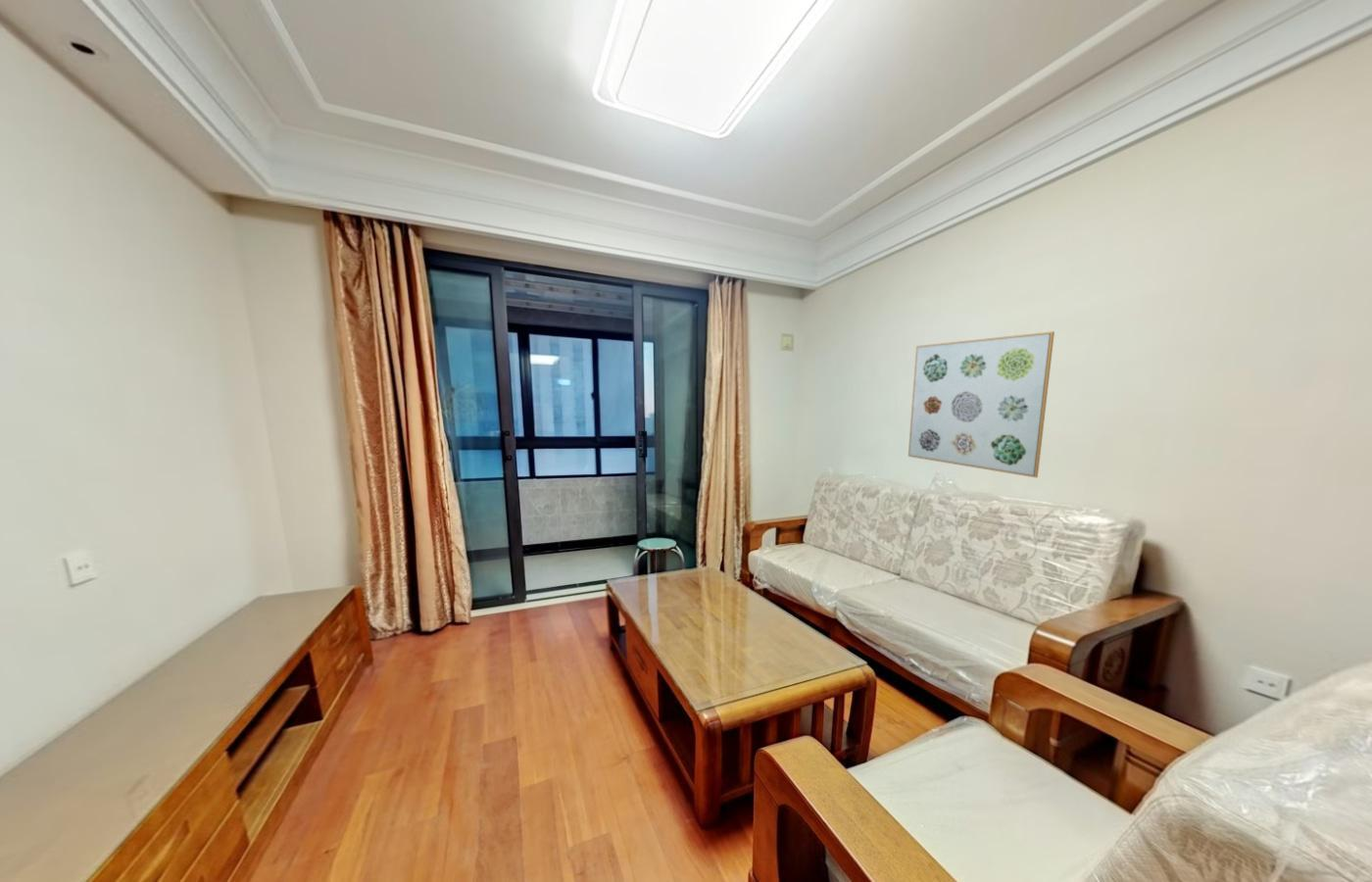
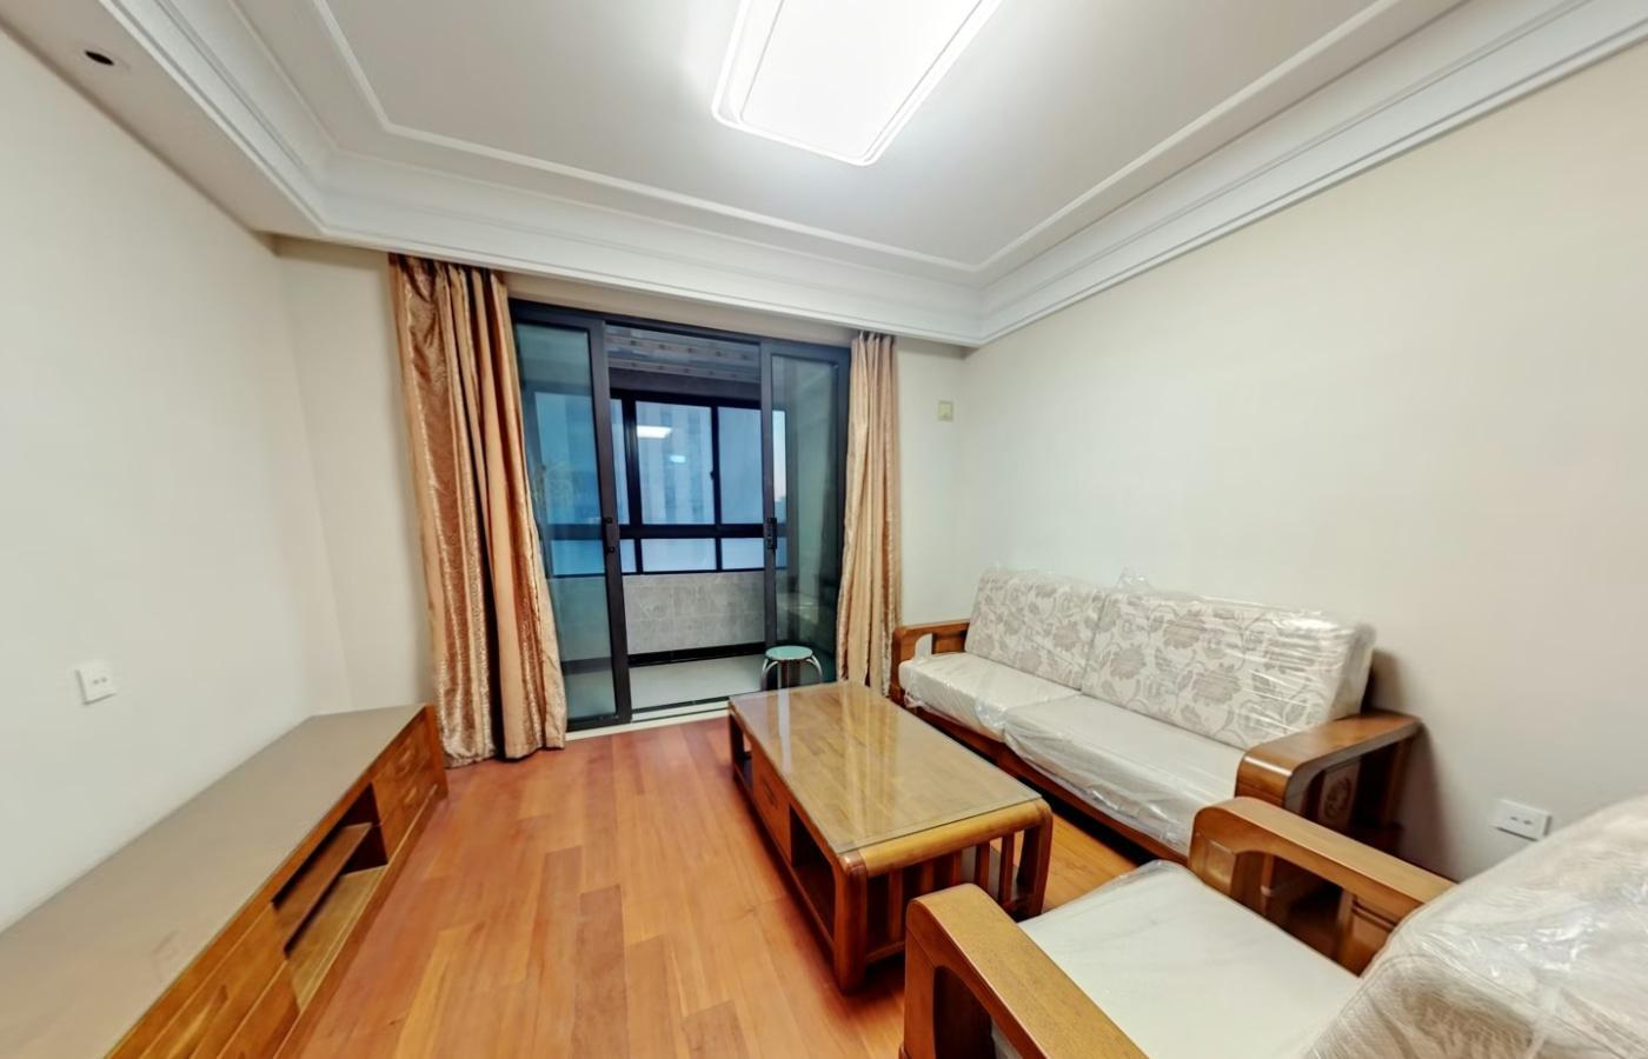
- wall art [907,330,1055,478]
